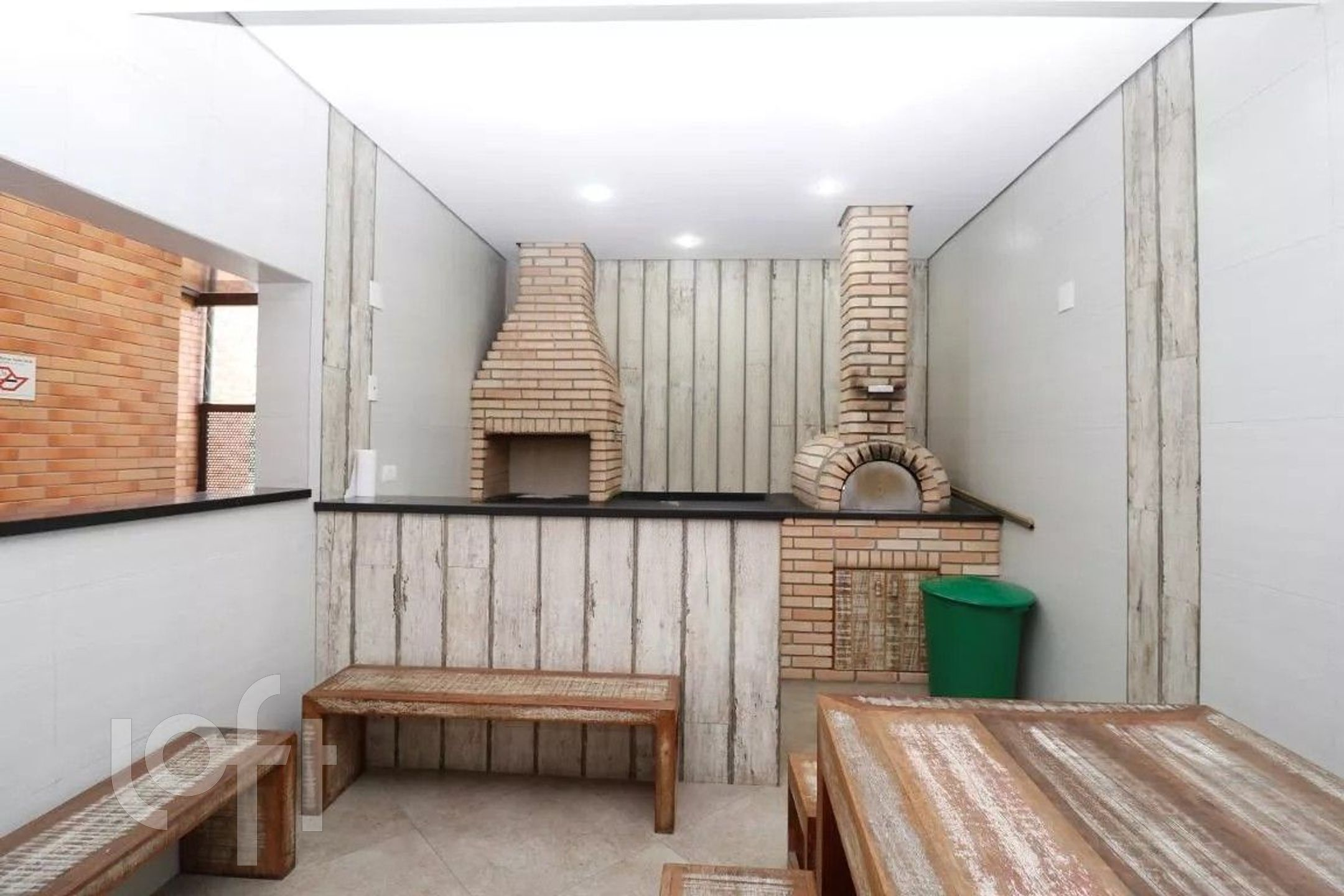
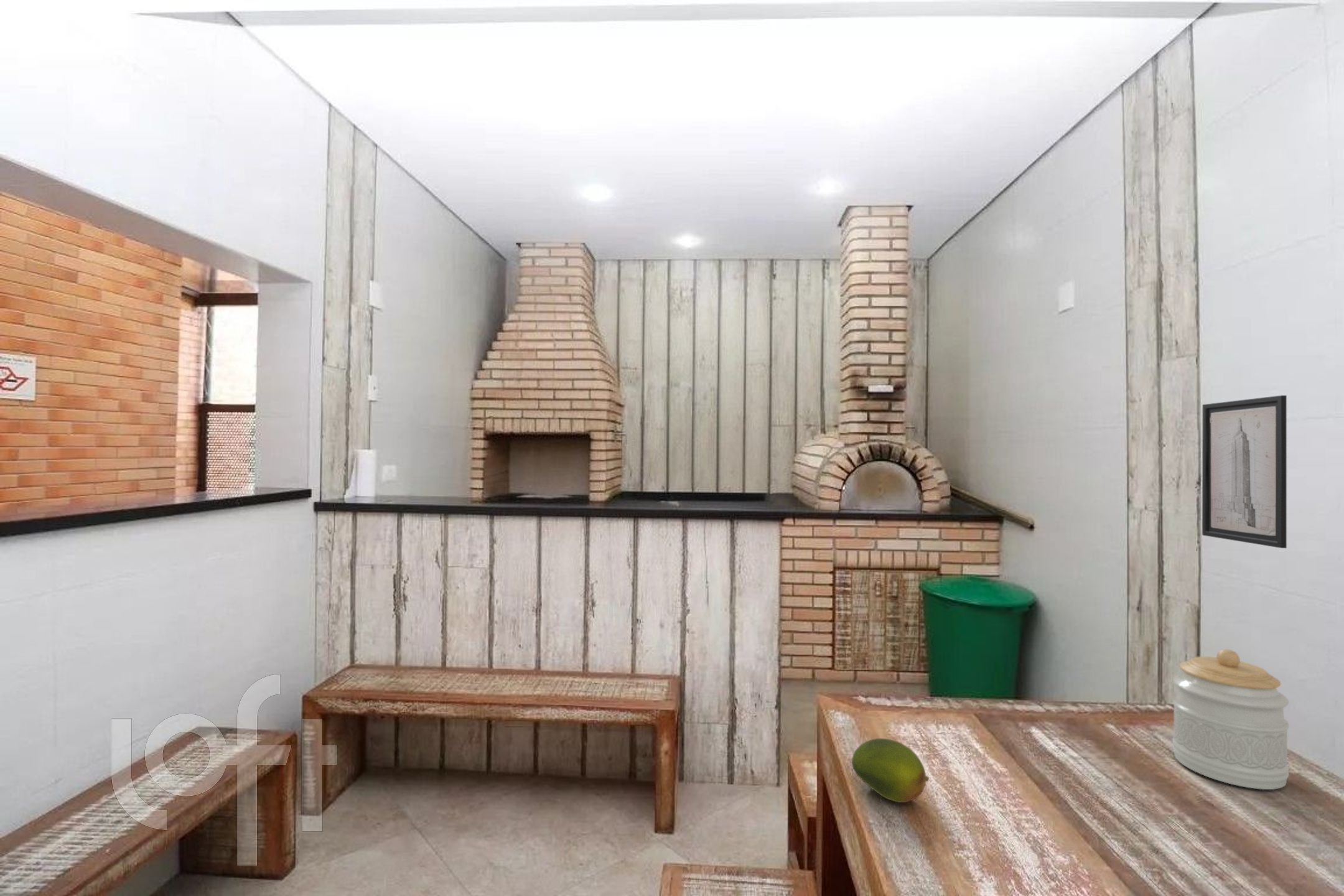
+ jar [1172,648,1290,790]
+ fruit [851,738,930,803]
+ wall art [1202,394,1287,549]
